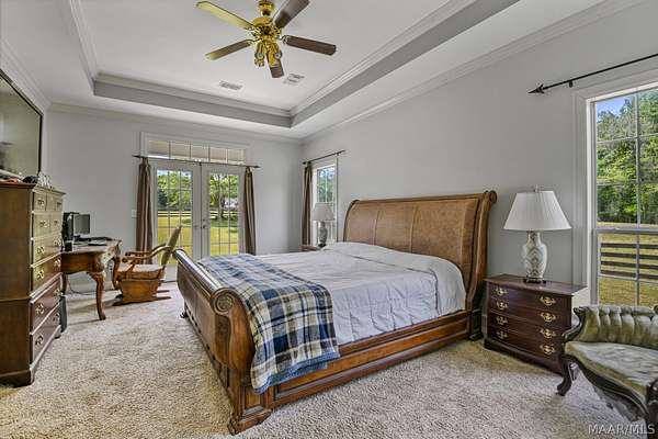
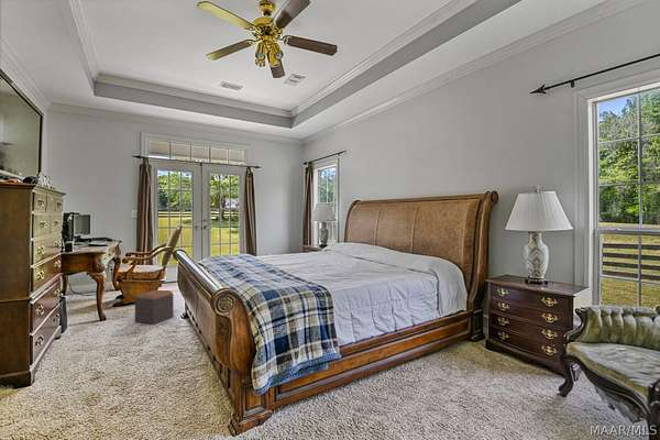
+ footstool [134,289,175,326]
